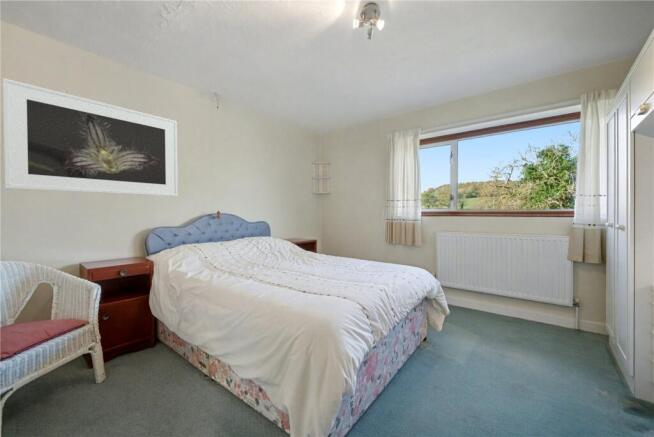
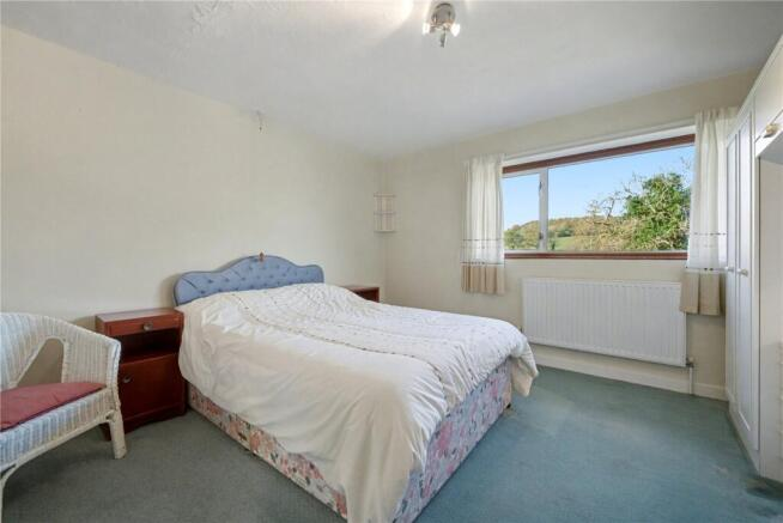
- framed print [2,77,179,197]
